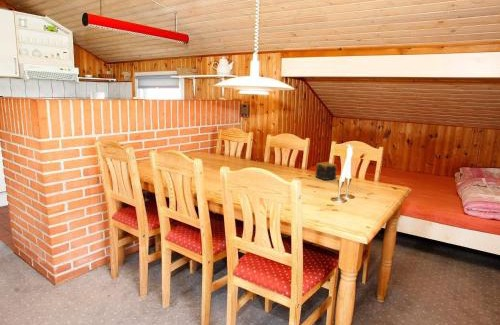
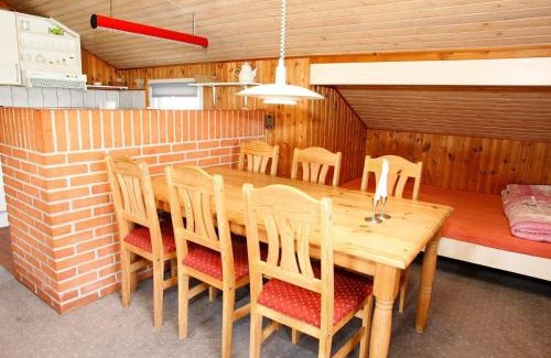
- candle [315,161,338,181]
